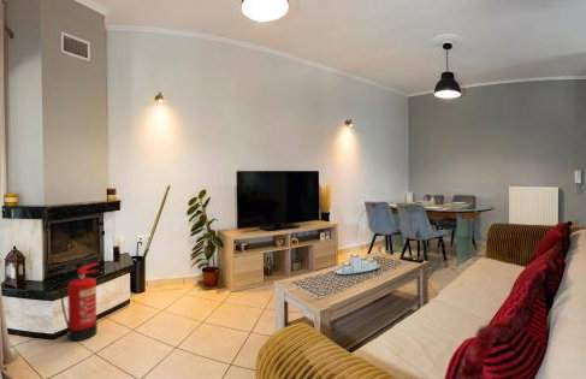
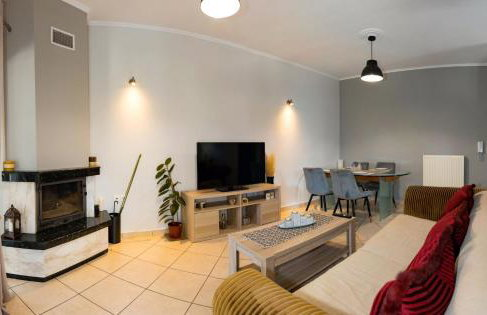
- fire extinguisher [60,262,100,342]
